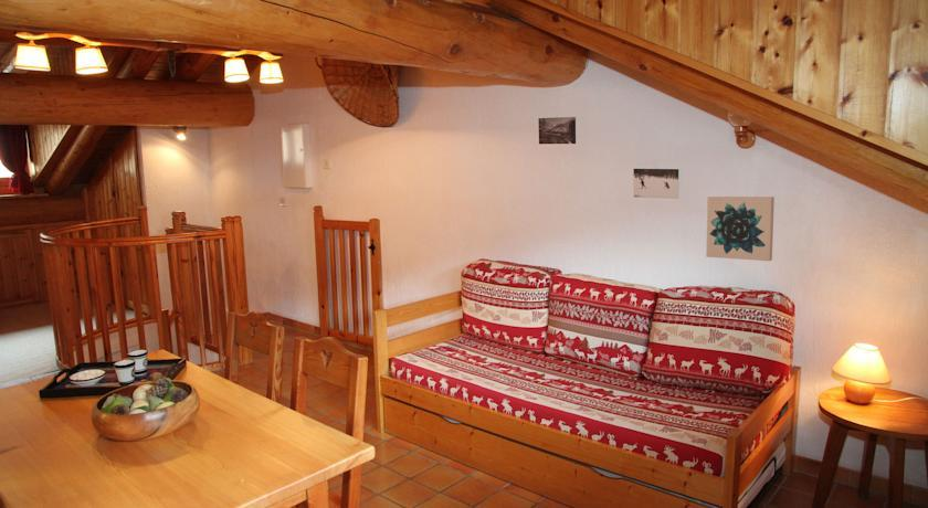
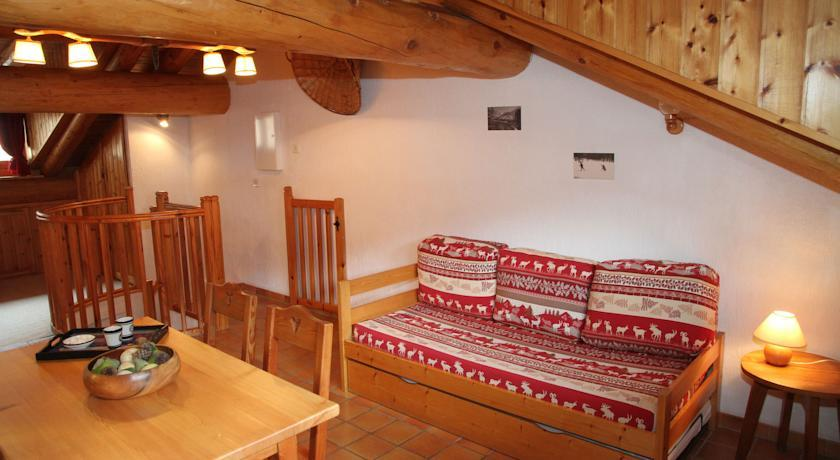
- wall art [705,195,776,262]
